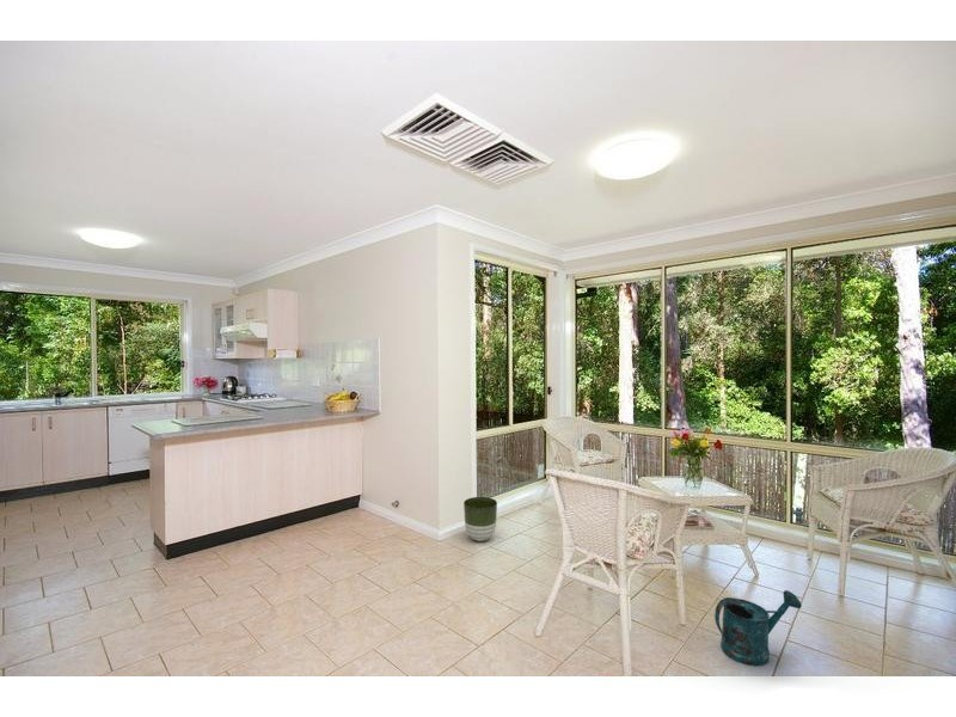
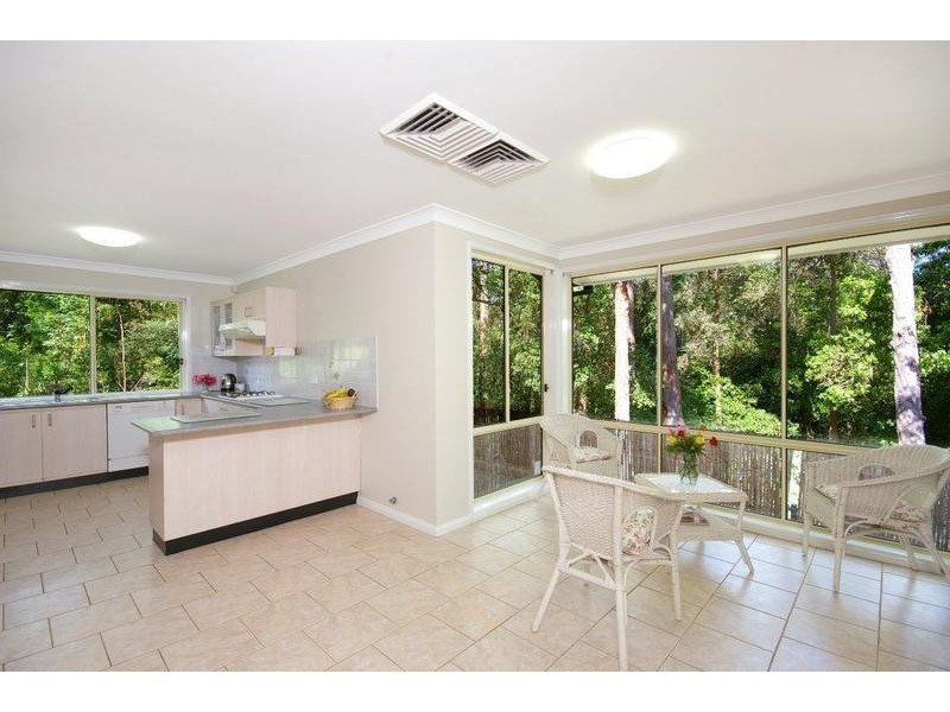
- planter [462,496,498,543]
- watering can [713,589,803,667]
